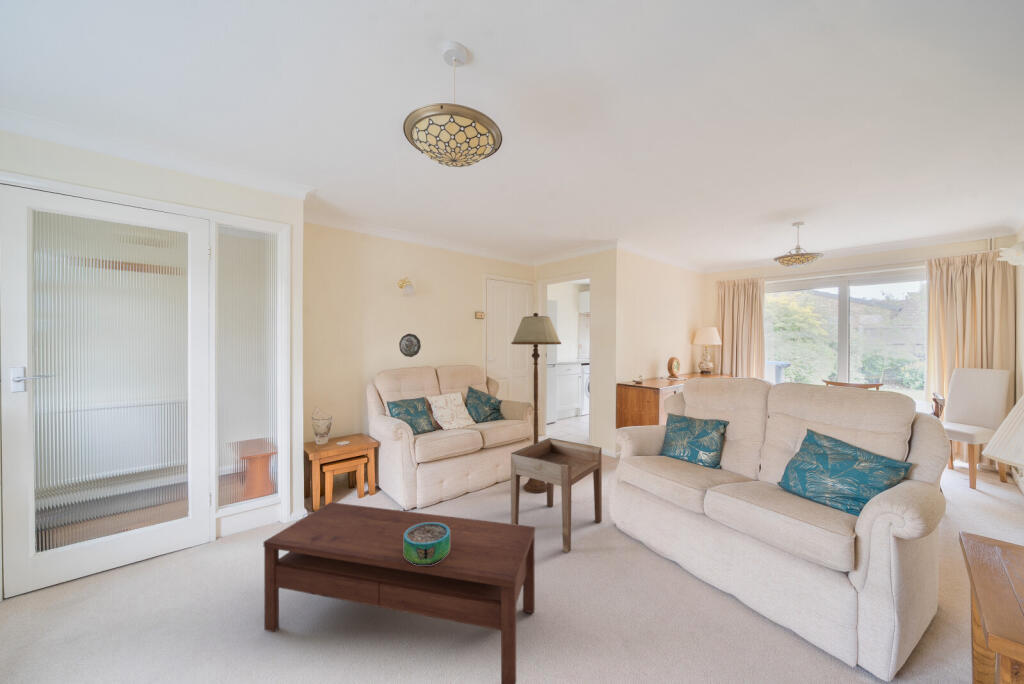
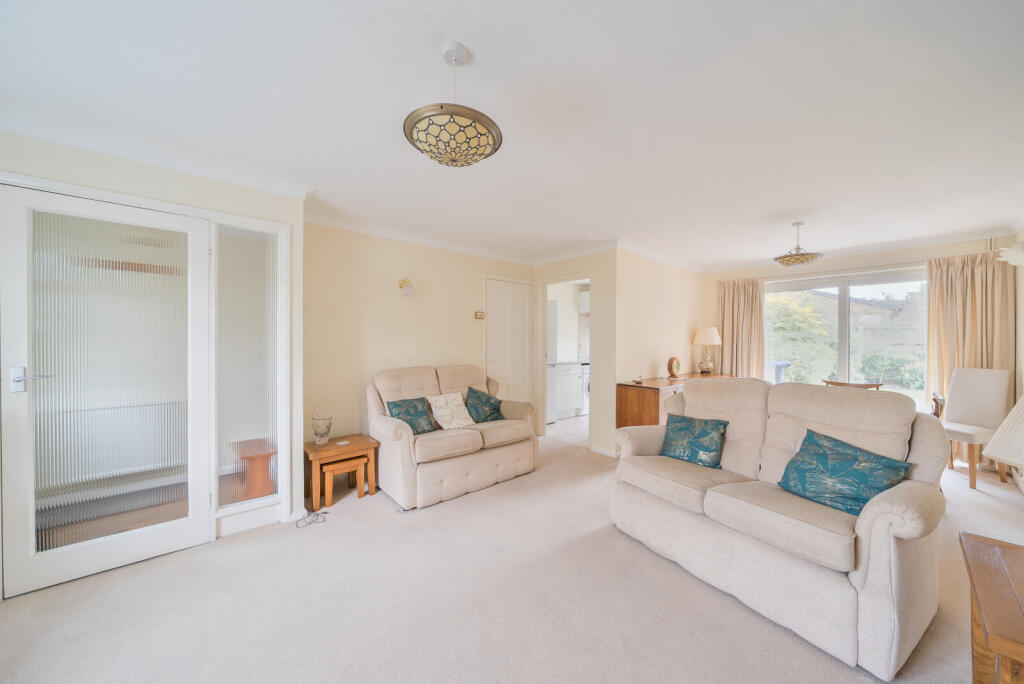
- floor lamp [510,312,562,494]
- decorative bowl [404,523,450,565]
- decorative plate [398,333,422,358]
- side table [510,437,603,554]
- coffee table [263,501,536,684]
